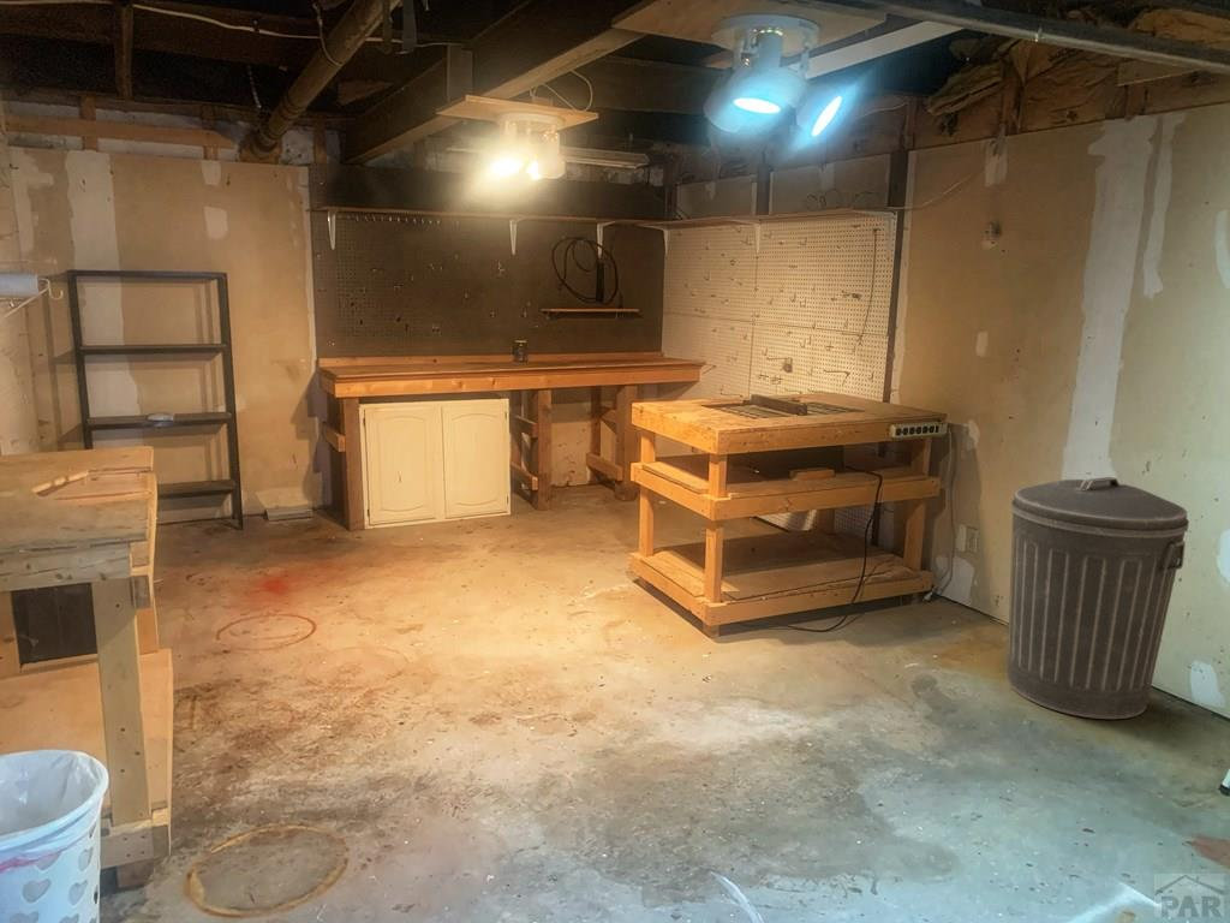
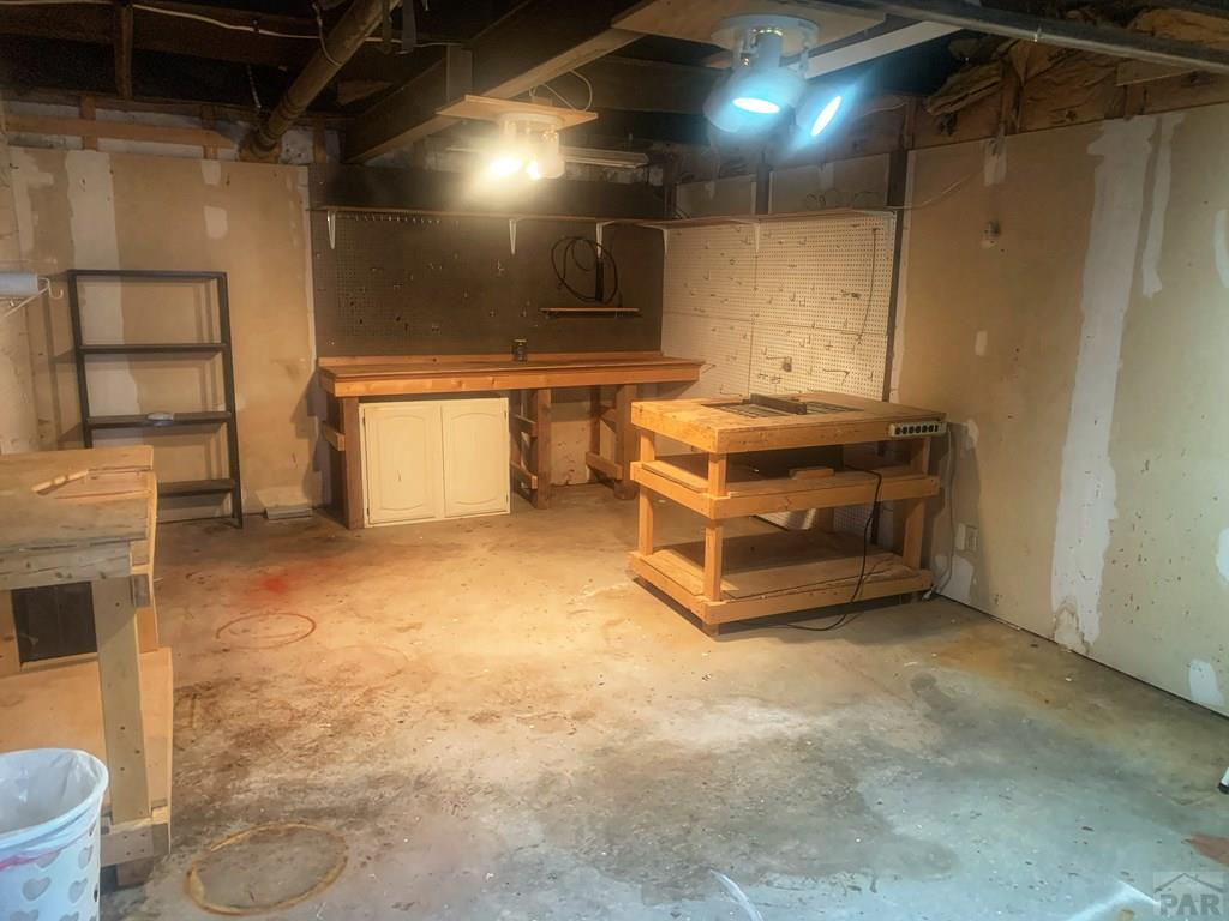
- trash can [1005,476,1190,720]
